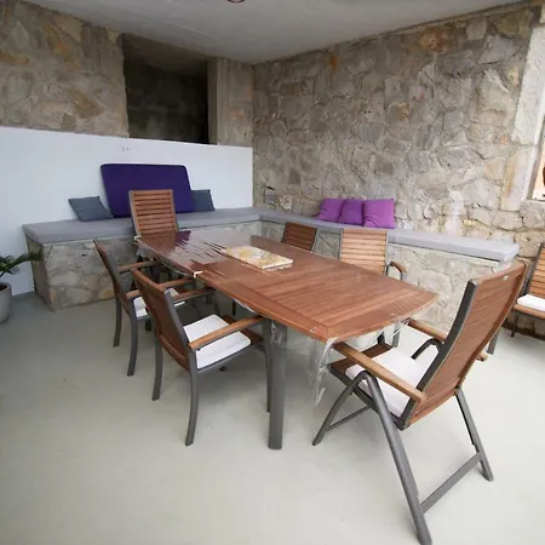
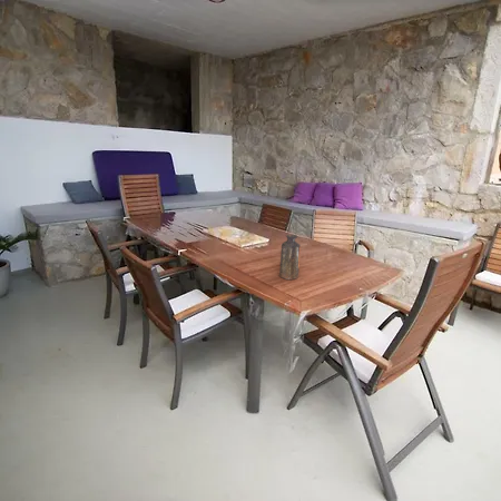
+ bottle [278,234,302,281]
